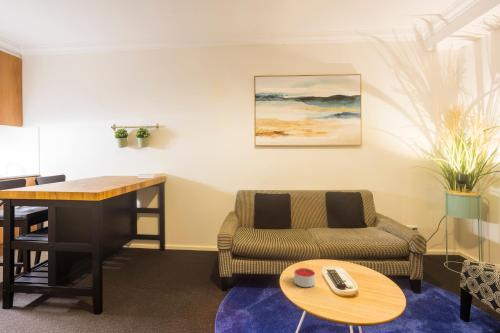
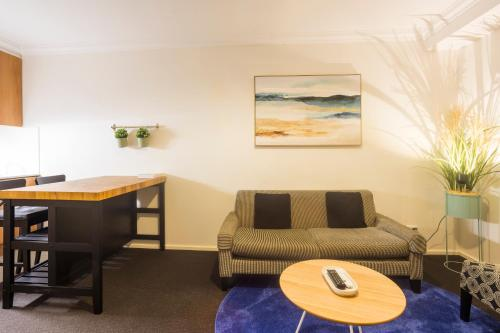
- candle [293,267,316,288]
